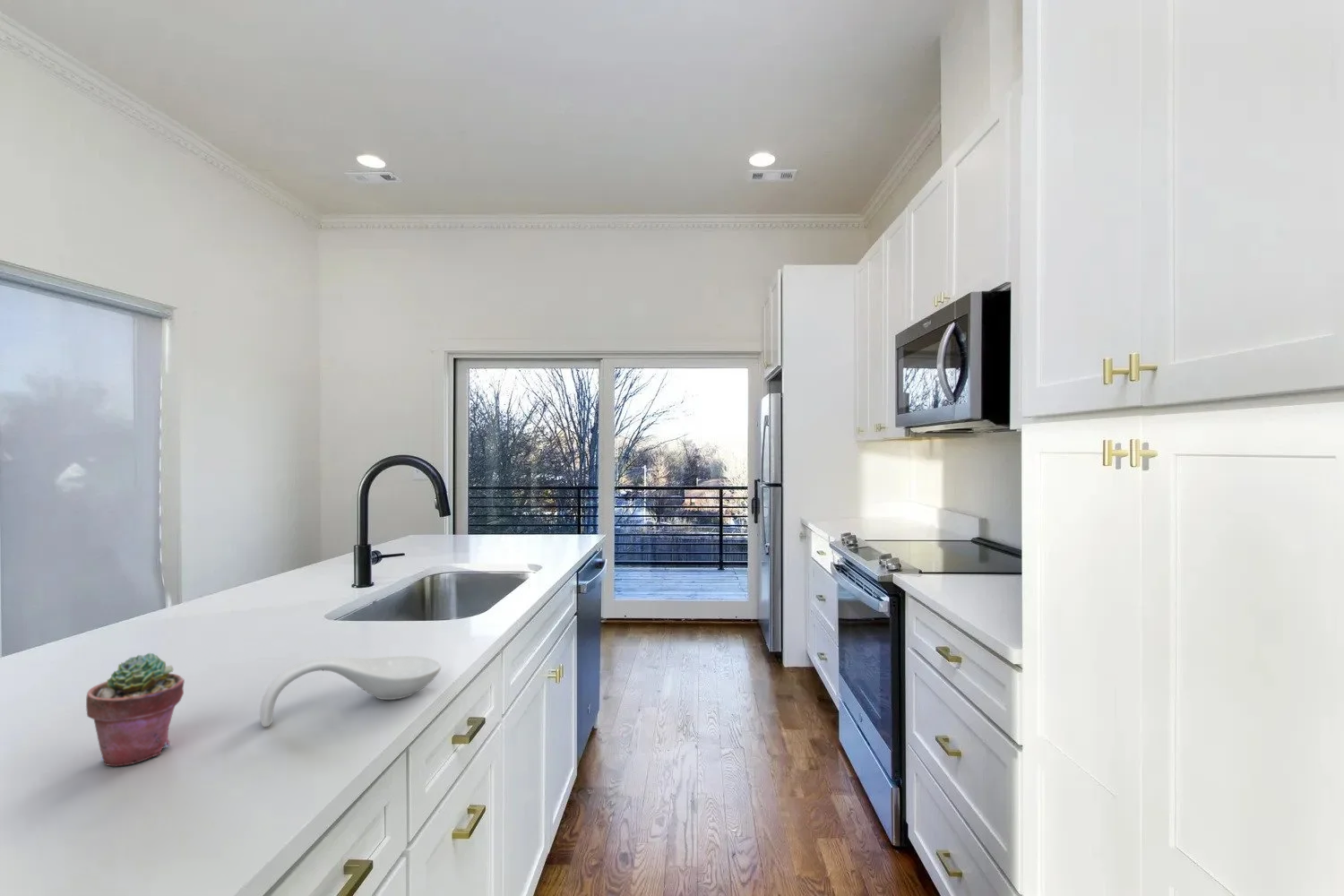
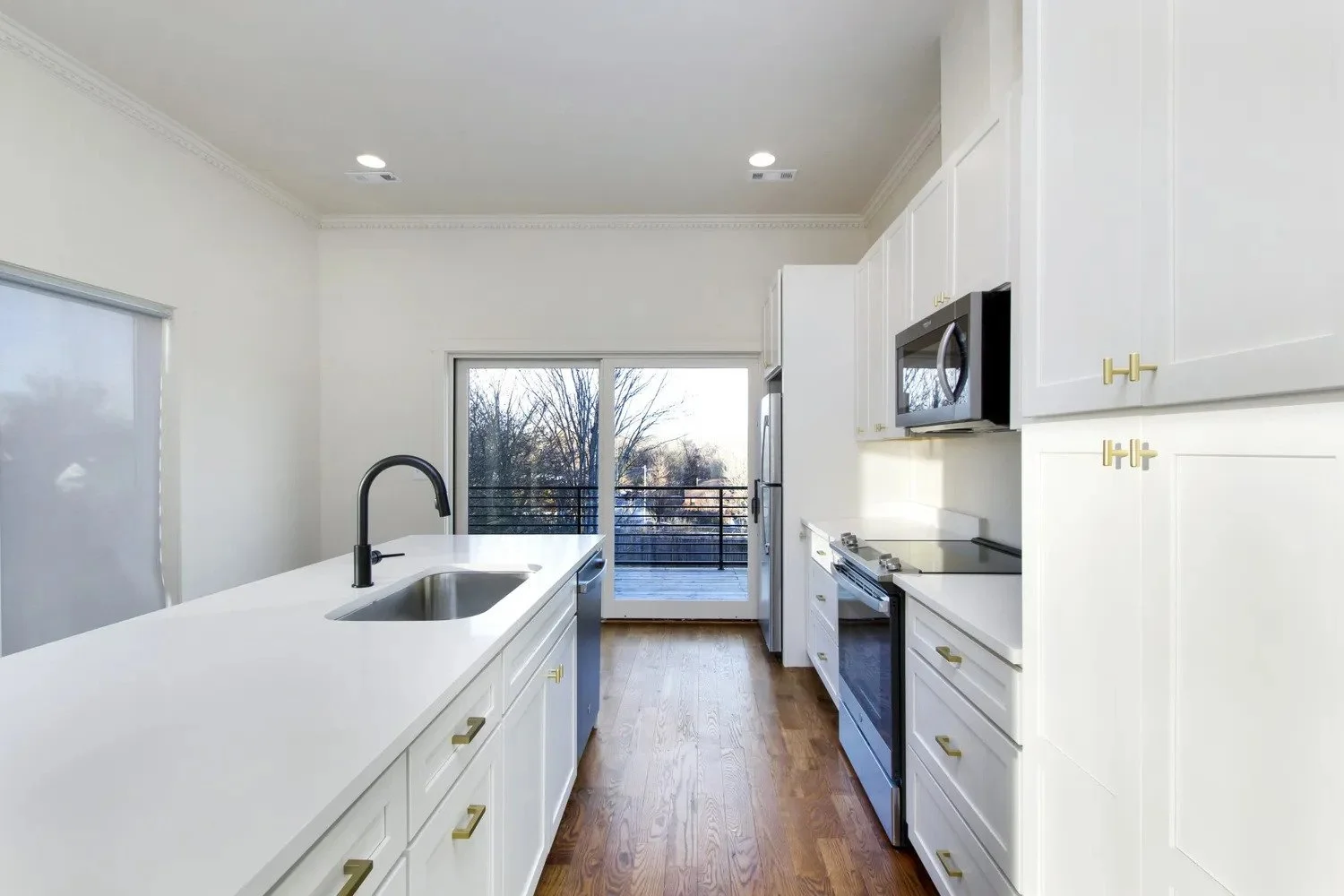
- spoon rest [259,655,442,728]
- potted succulent [85,652,185,767]
